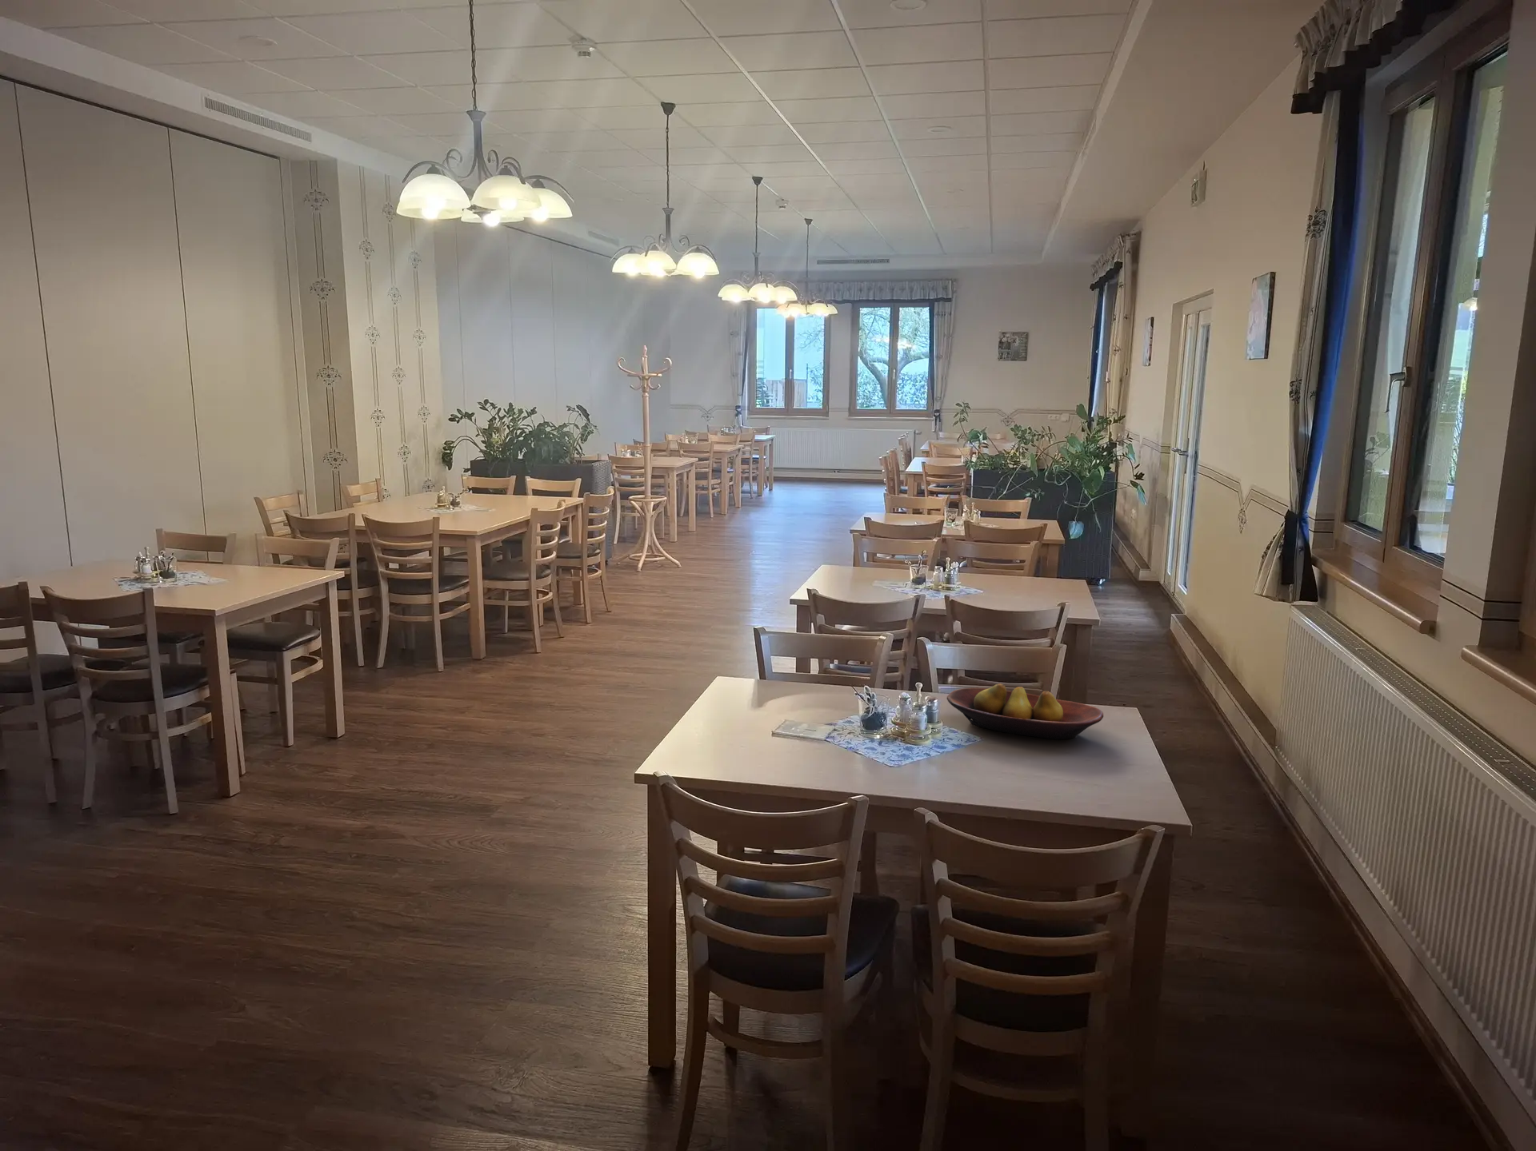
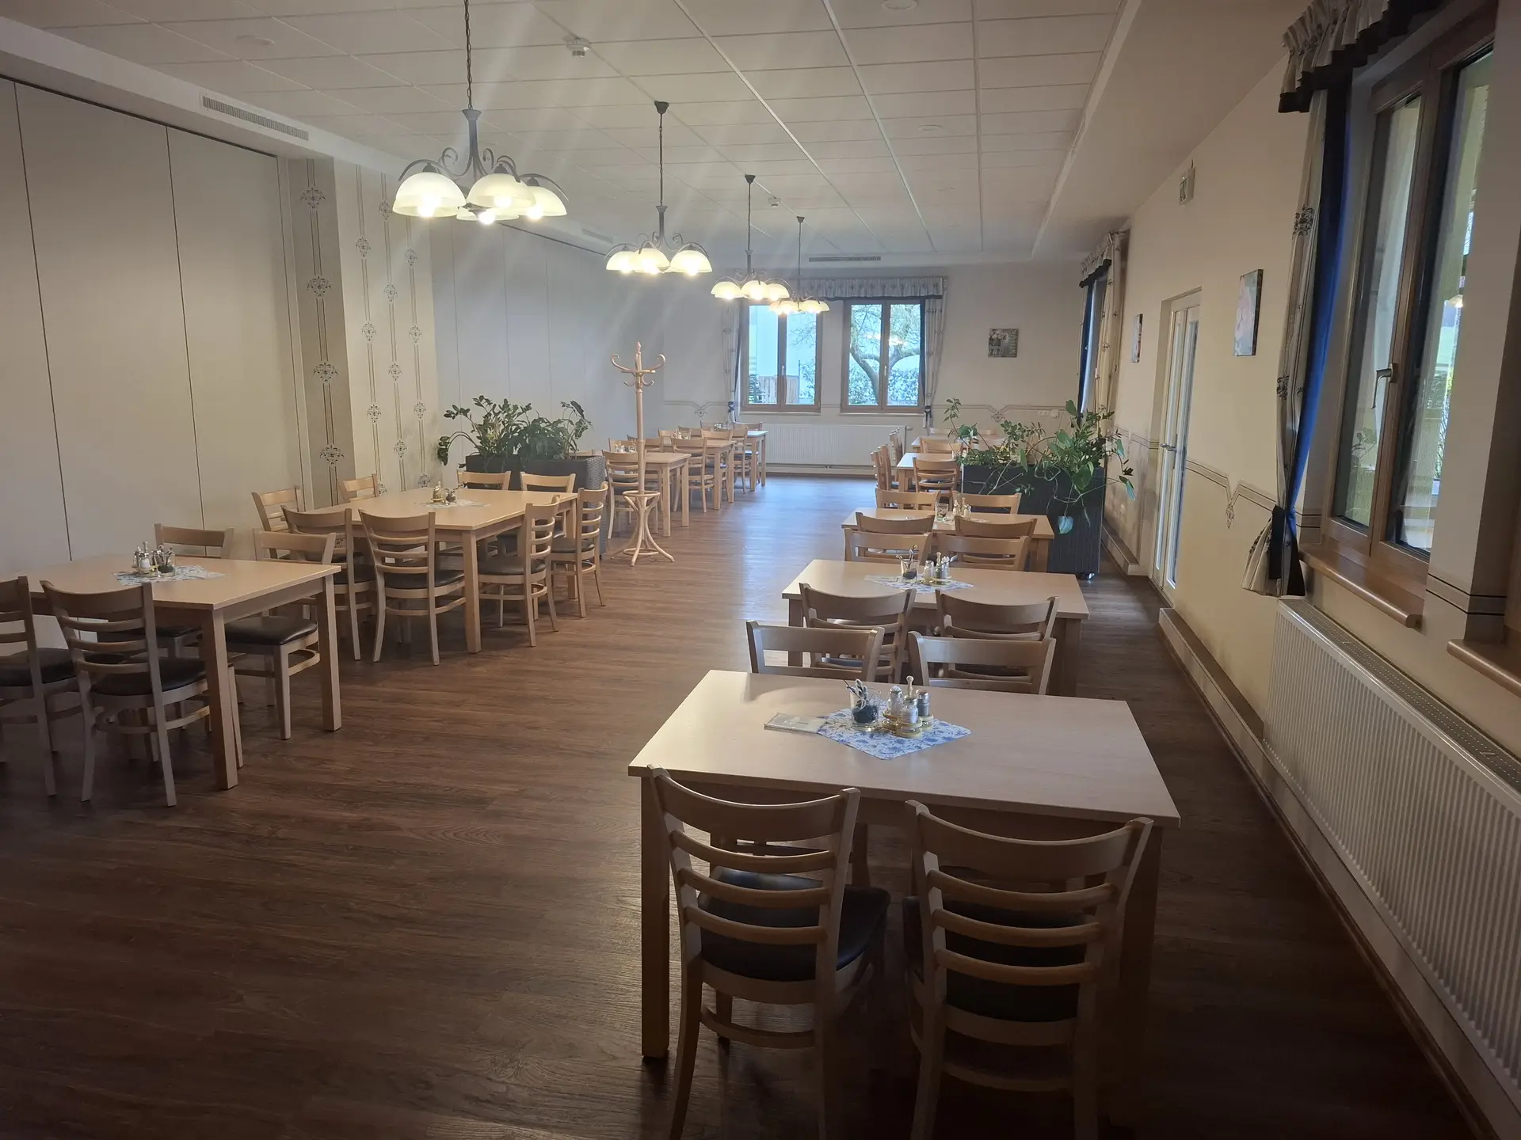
- fruit bowl [946,683,1104,740]
